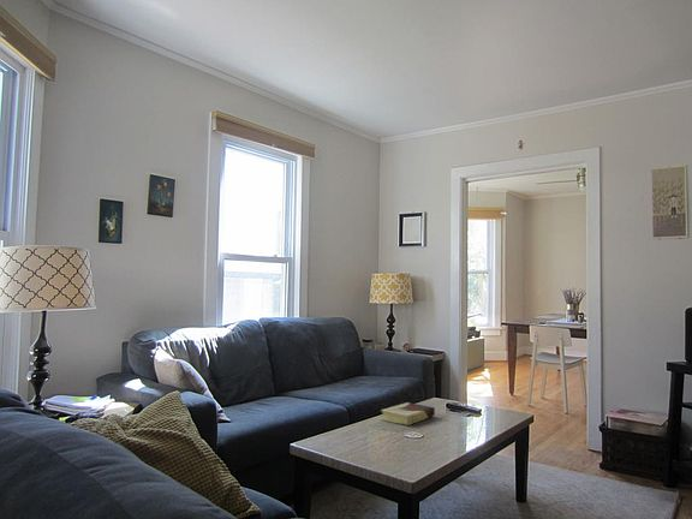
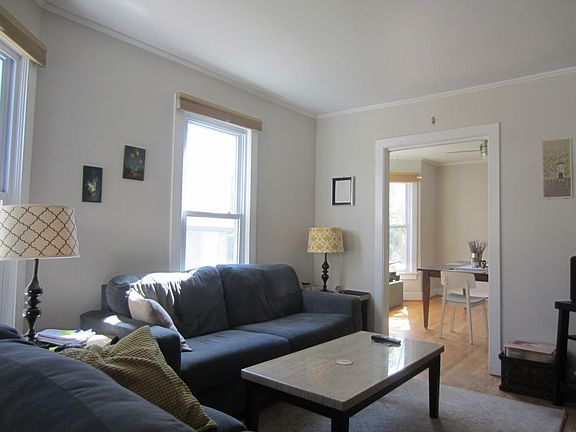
- book [380,401,436,426]
